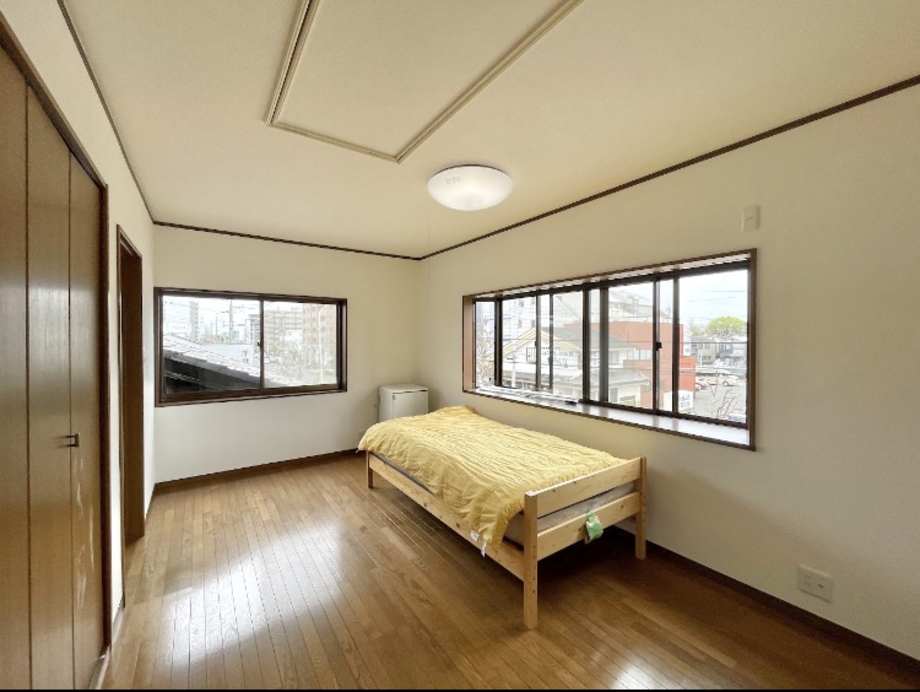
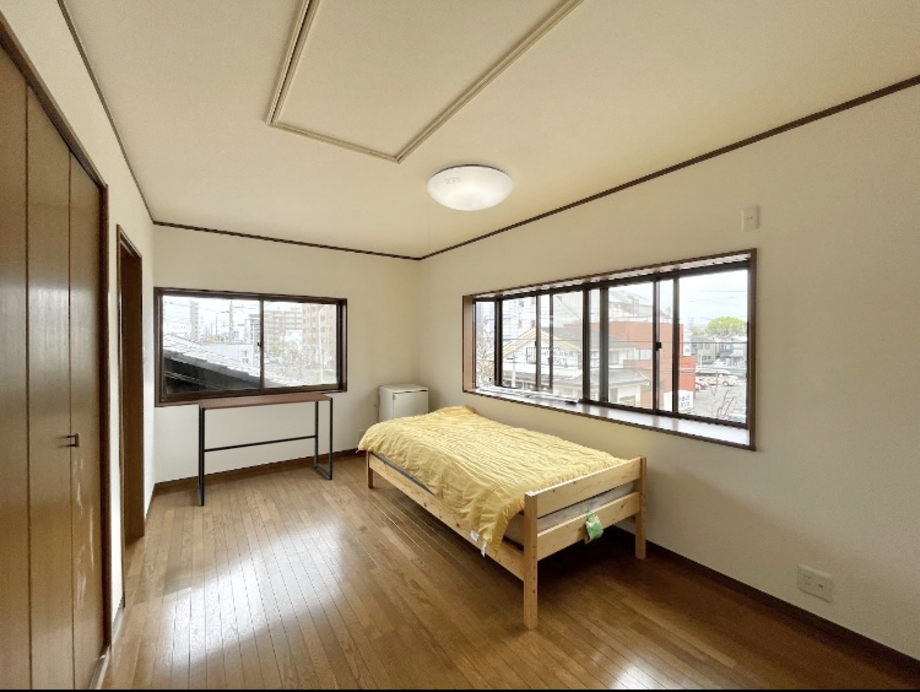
+ desk [197,391,334,507]
